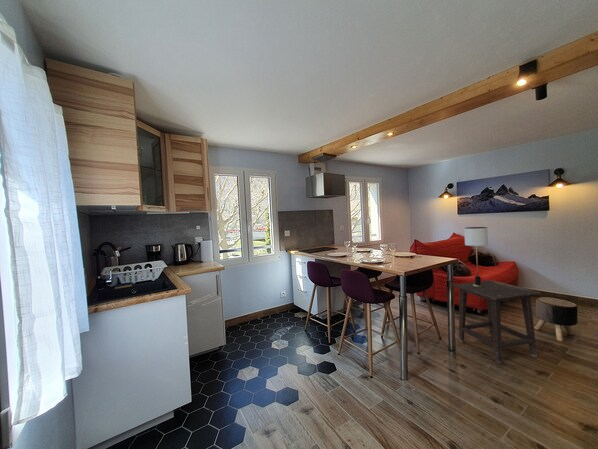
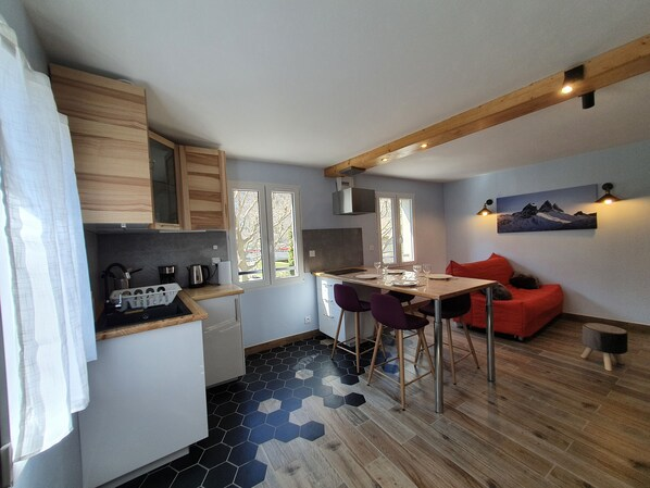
- side table [453,279,541,365]
- table lamp [463,226,489,287]
